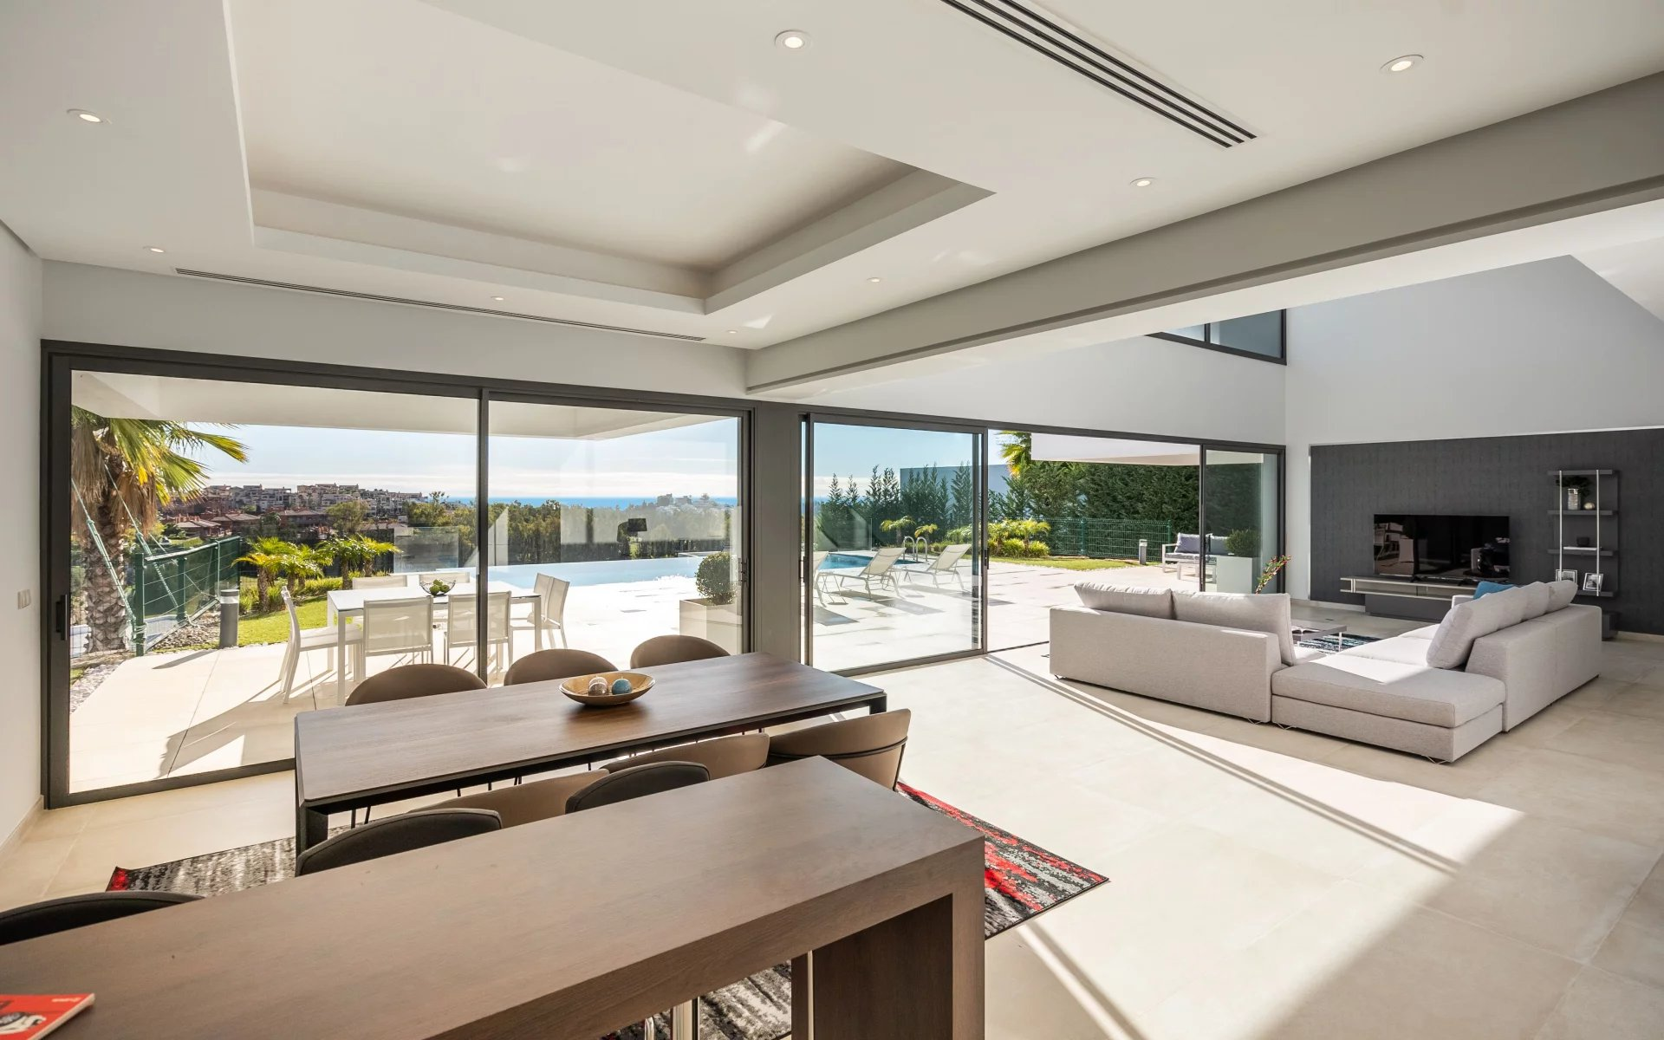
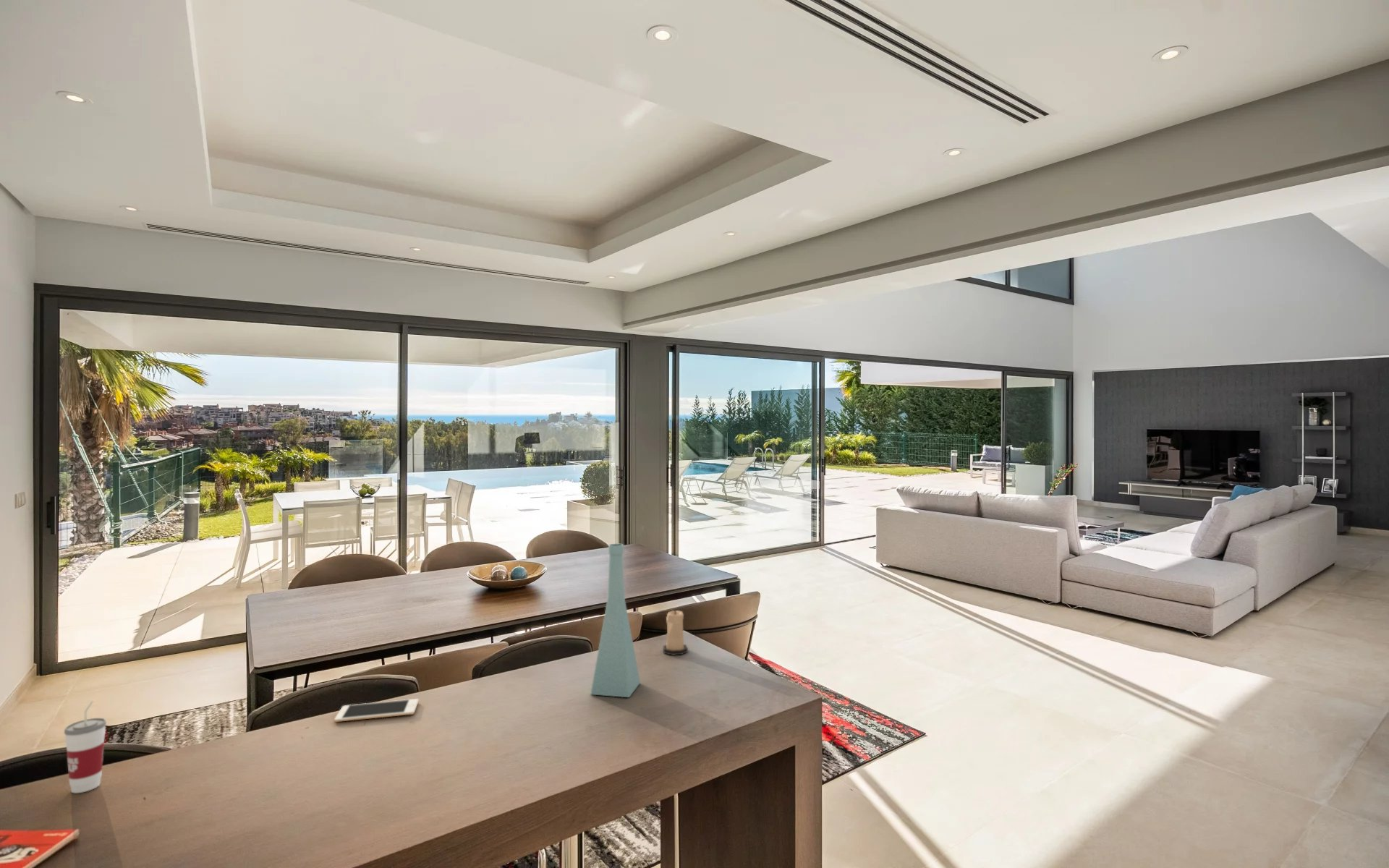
+ cell phone [334,698,420,723]
+ cup [64,701,107,793]
+ vase [590,543,641,698]
+ candle [662,608,689,656]
